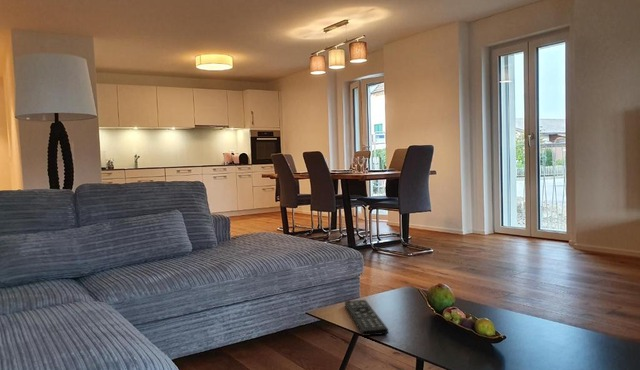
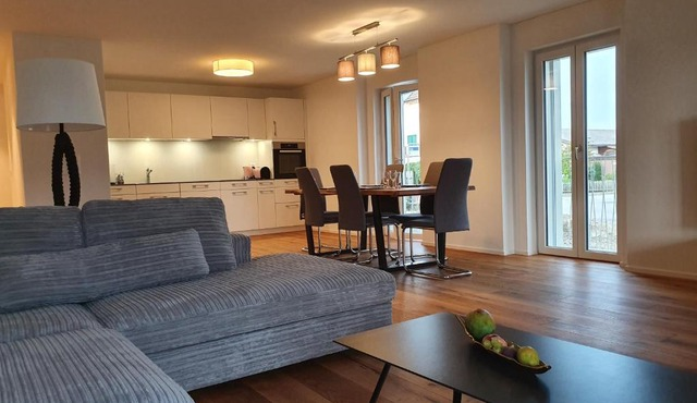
- remote control [344,299,389,337]
